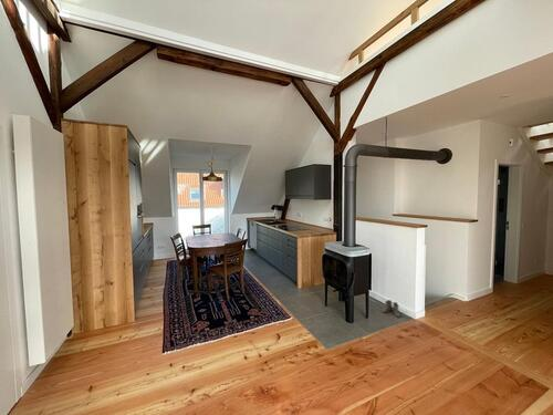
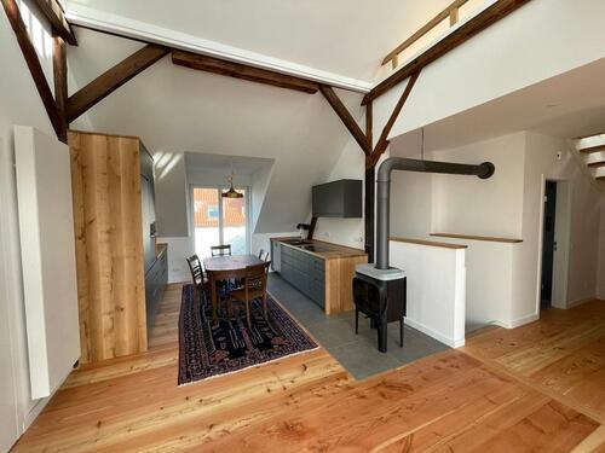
- boots [380,299,401,319]
